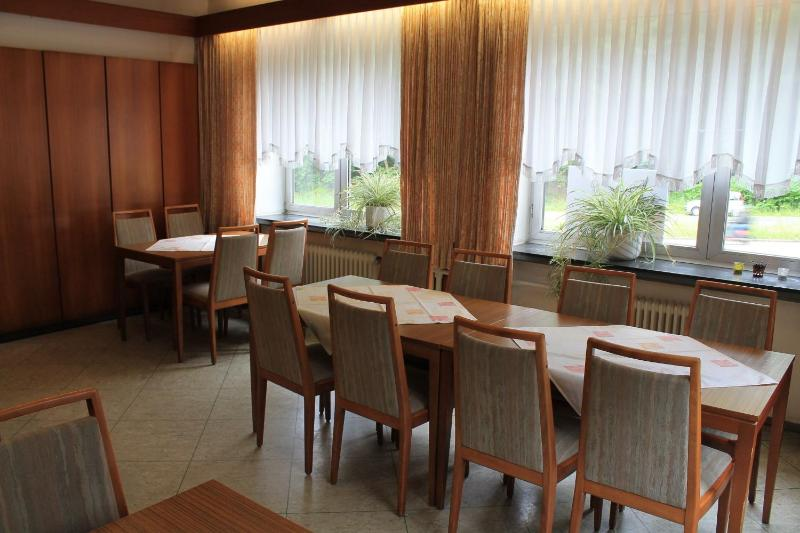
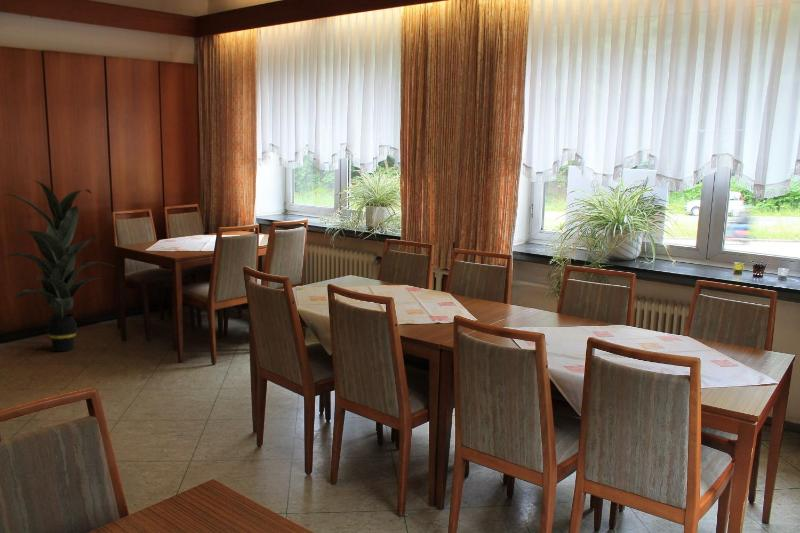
+ indoor plant [3,179,116,352]
